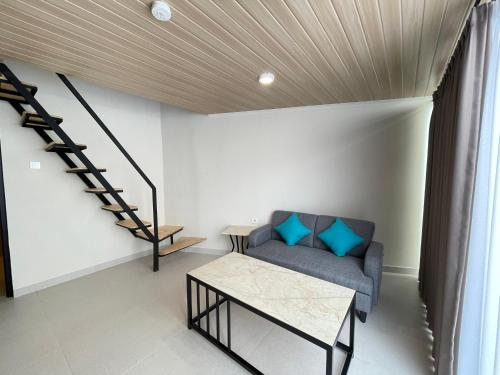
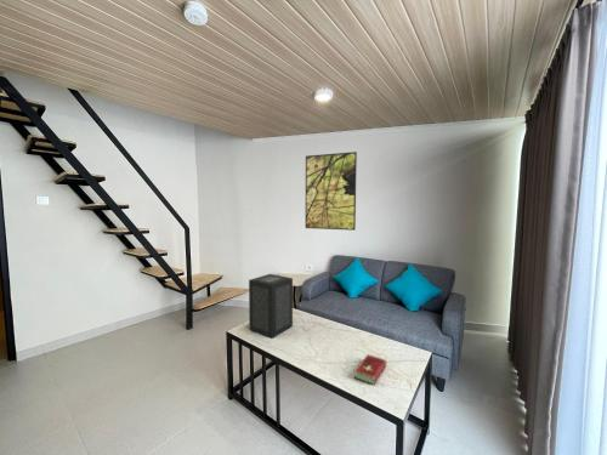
+ hardcover book [353,353,387,386]
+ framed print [305,150,358,232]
+ speaker [248,273,294,340]
